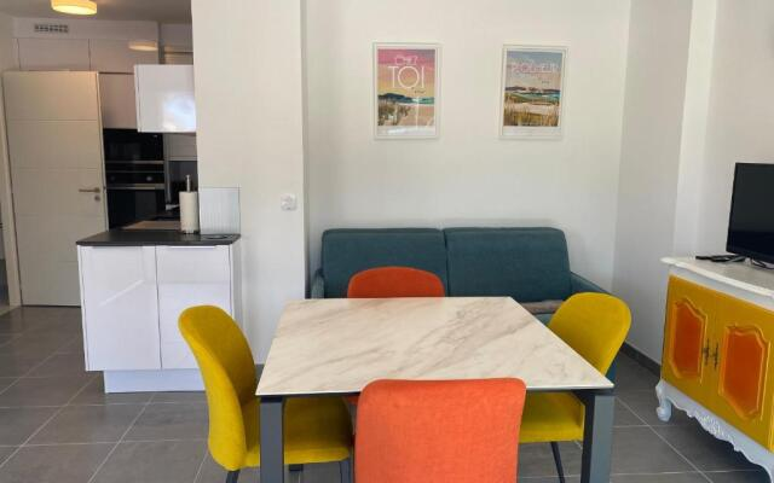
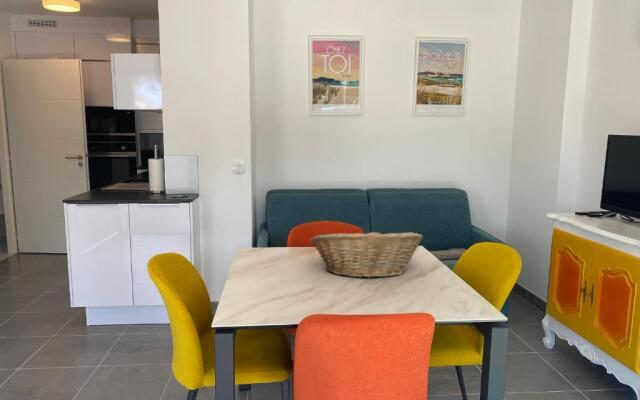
+ fruit basket [309,227,424,279]
